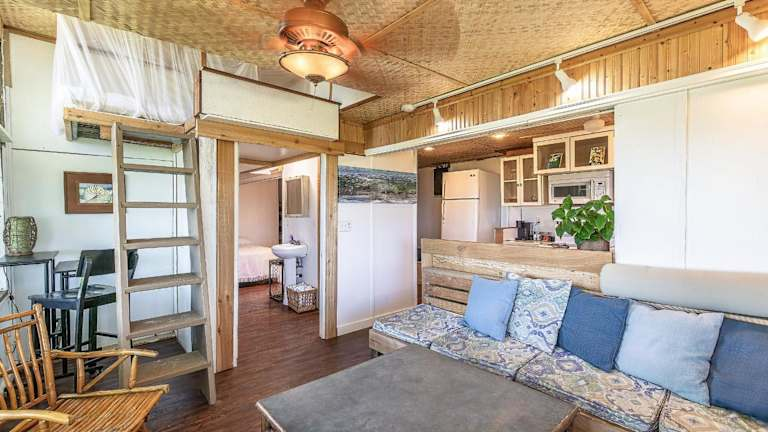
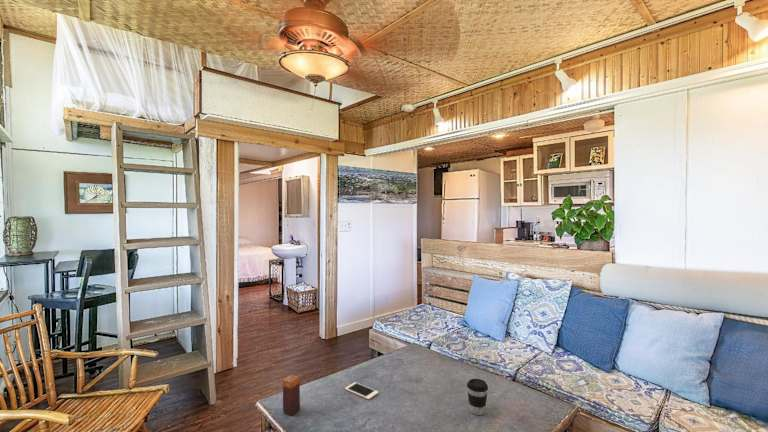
+ coffee cup [466,378,489,416]
+ cell phone [344,381,379,400]
+ candle [282,374,301,417]
